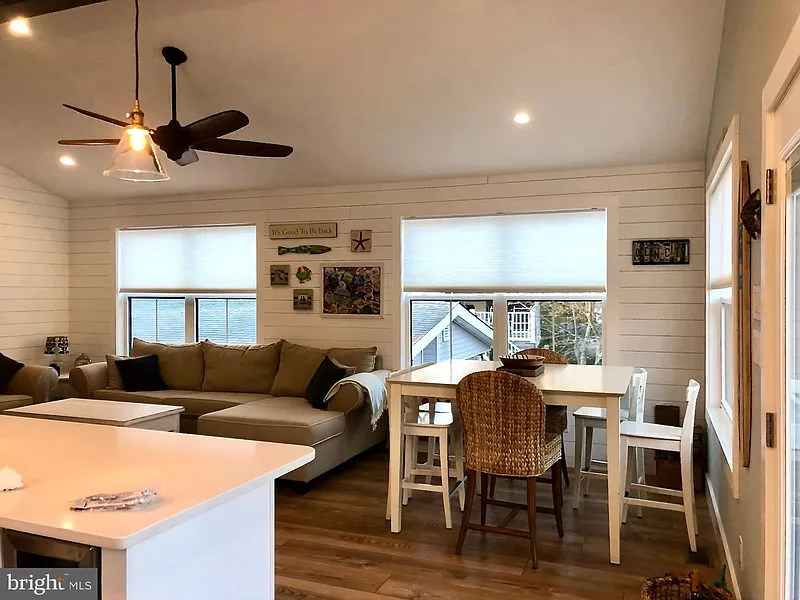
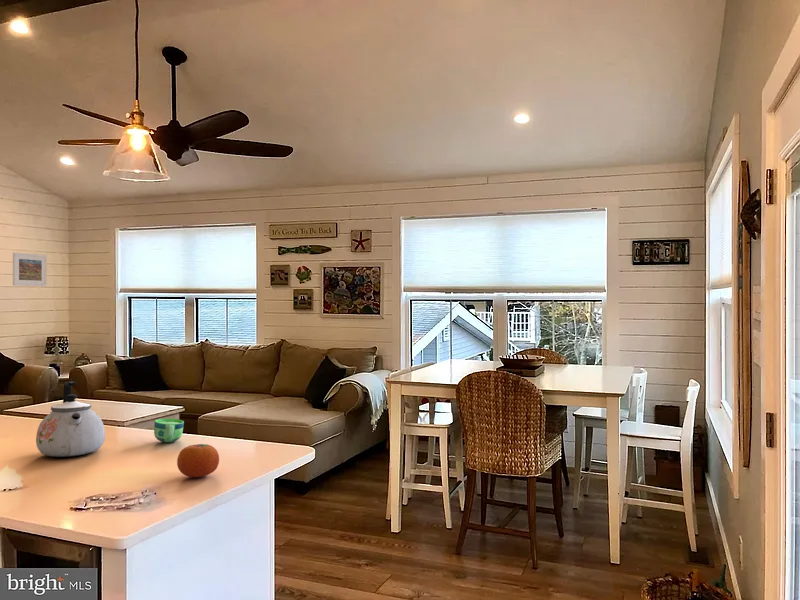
+ cup [153,417,185,443]
+ kettle [35,381,106,458]
+ fruit [176,443,220,478]
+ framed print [12,252,47,287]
